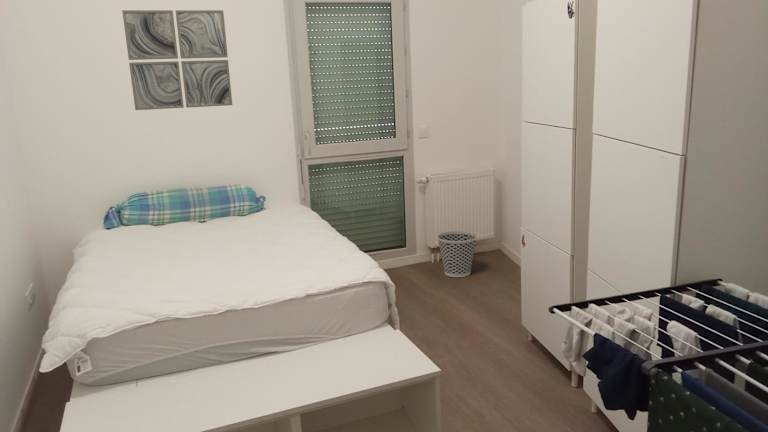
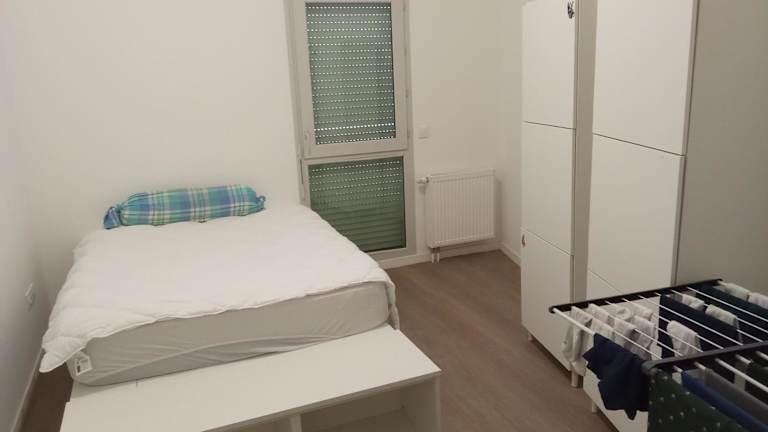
- wastebasket [436,230,478,278]
- wall art [121,9,233,111]
